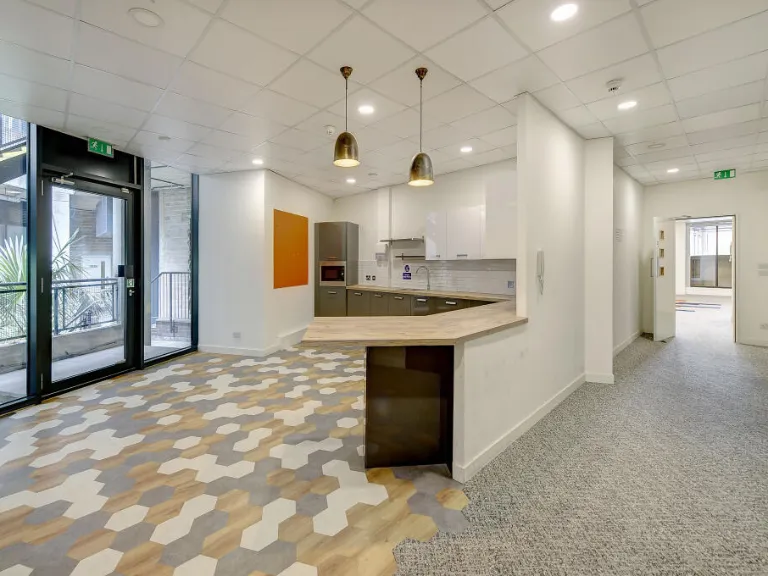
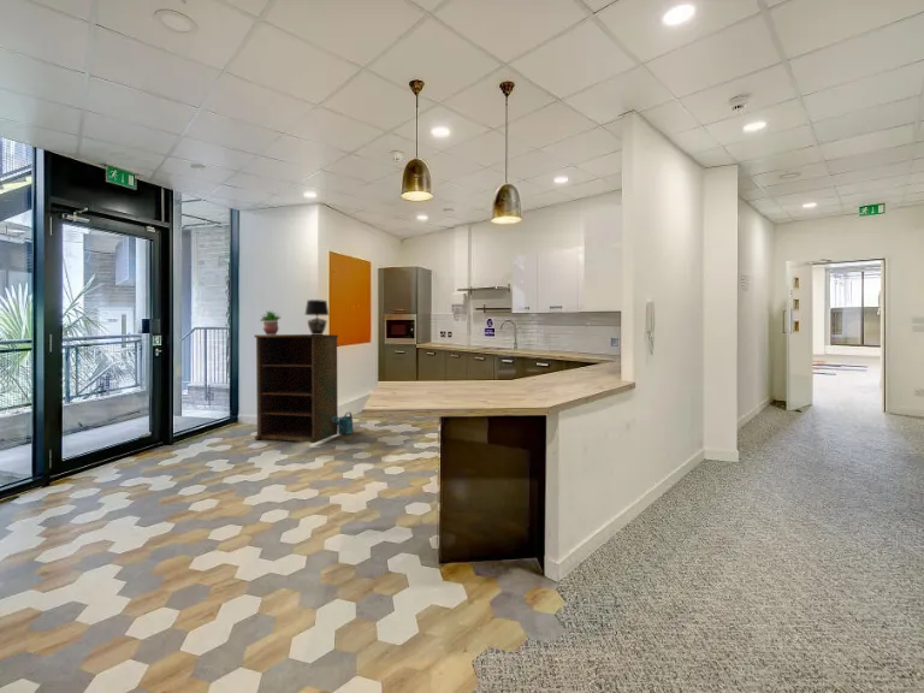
+ potted plant [259,309,283,334]
+ table lamp [303,298,330,334]
+ watering can [332,411,355,436]
+ shelving unit [254,333,339,444]
